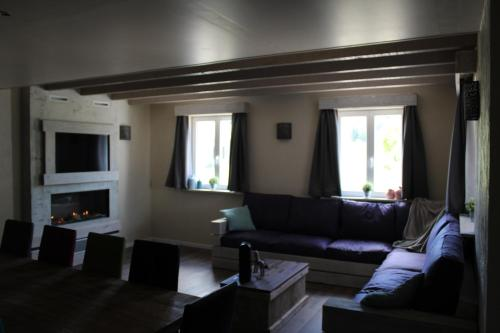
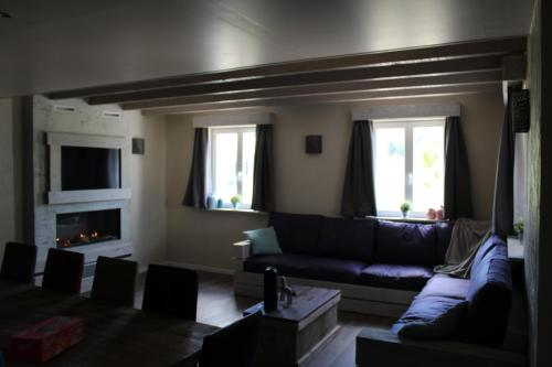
+ tissue box [9,315,85,365]
